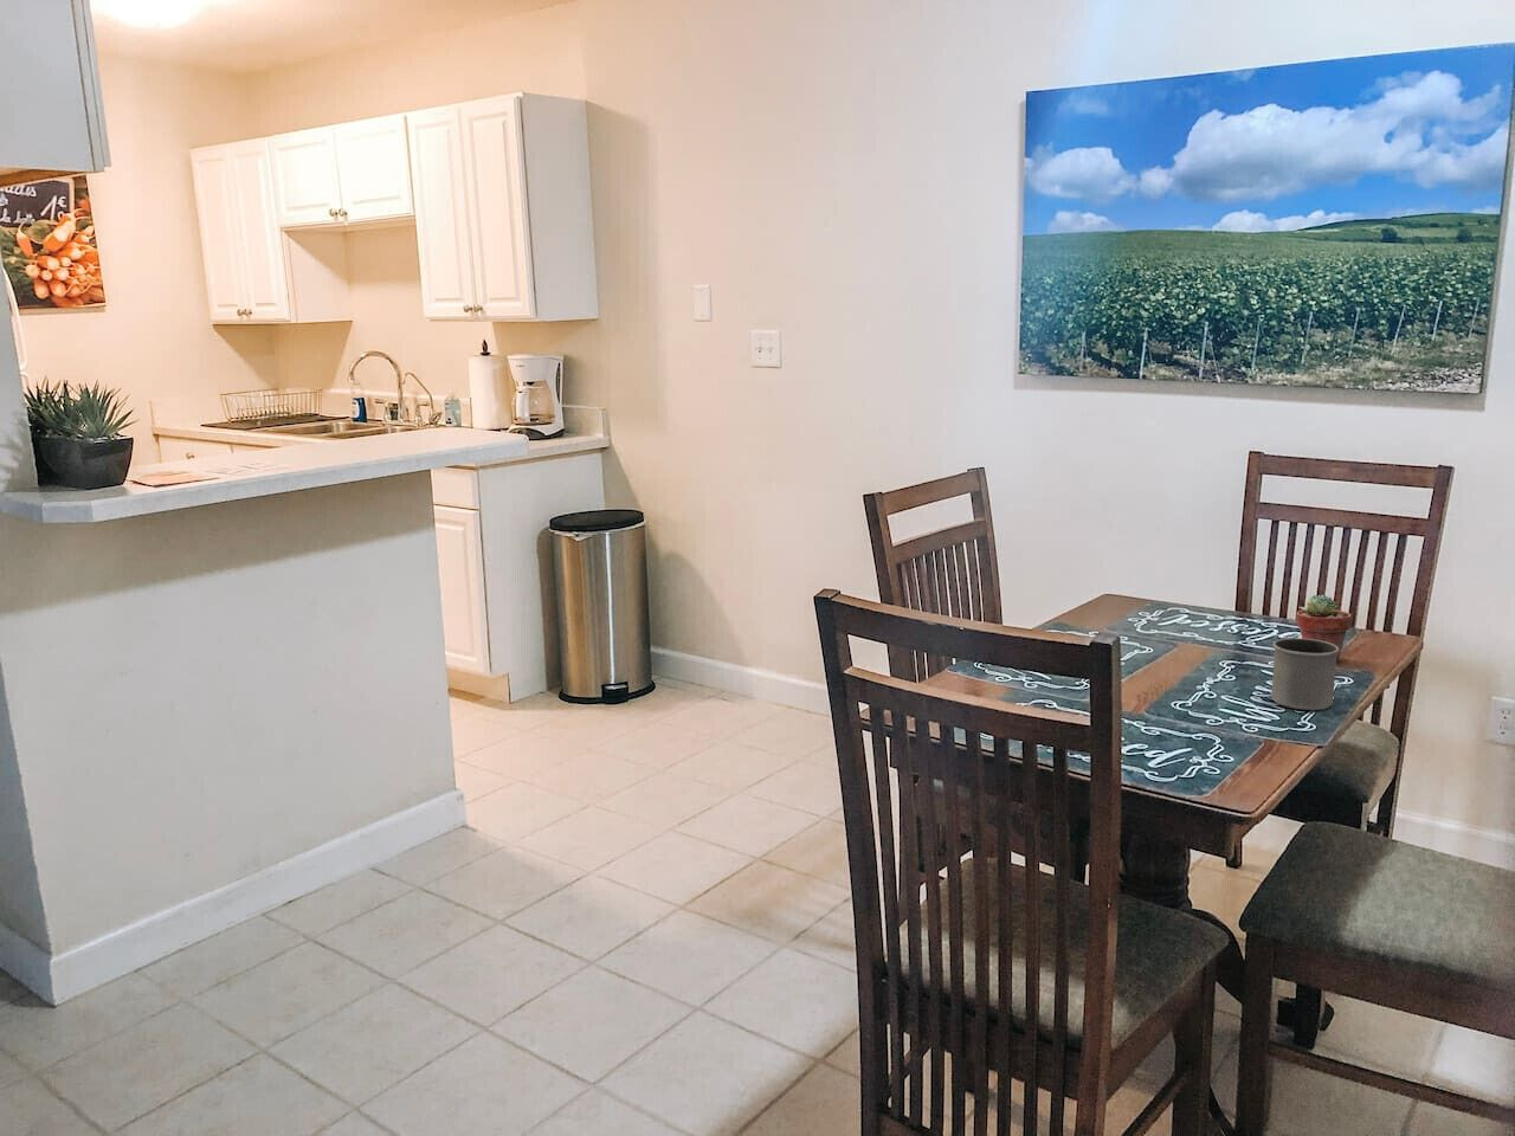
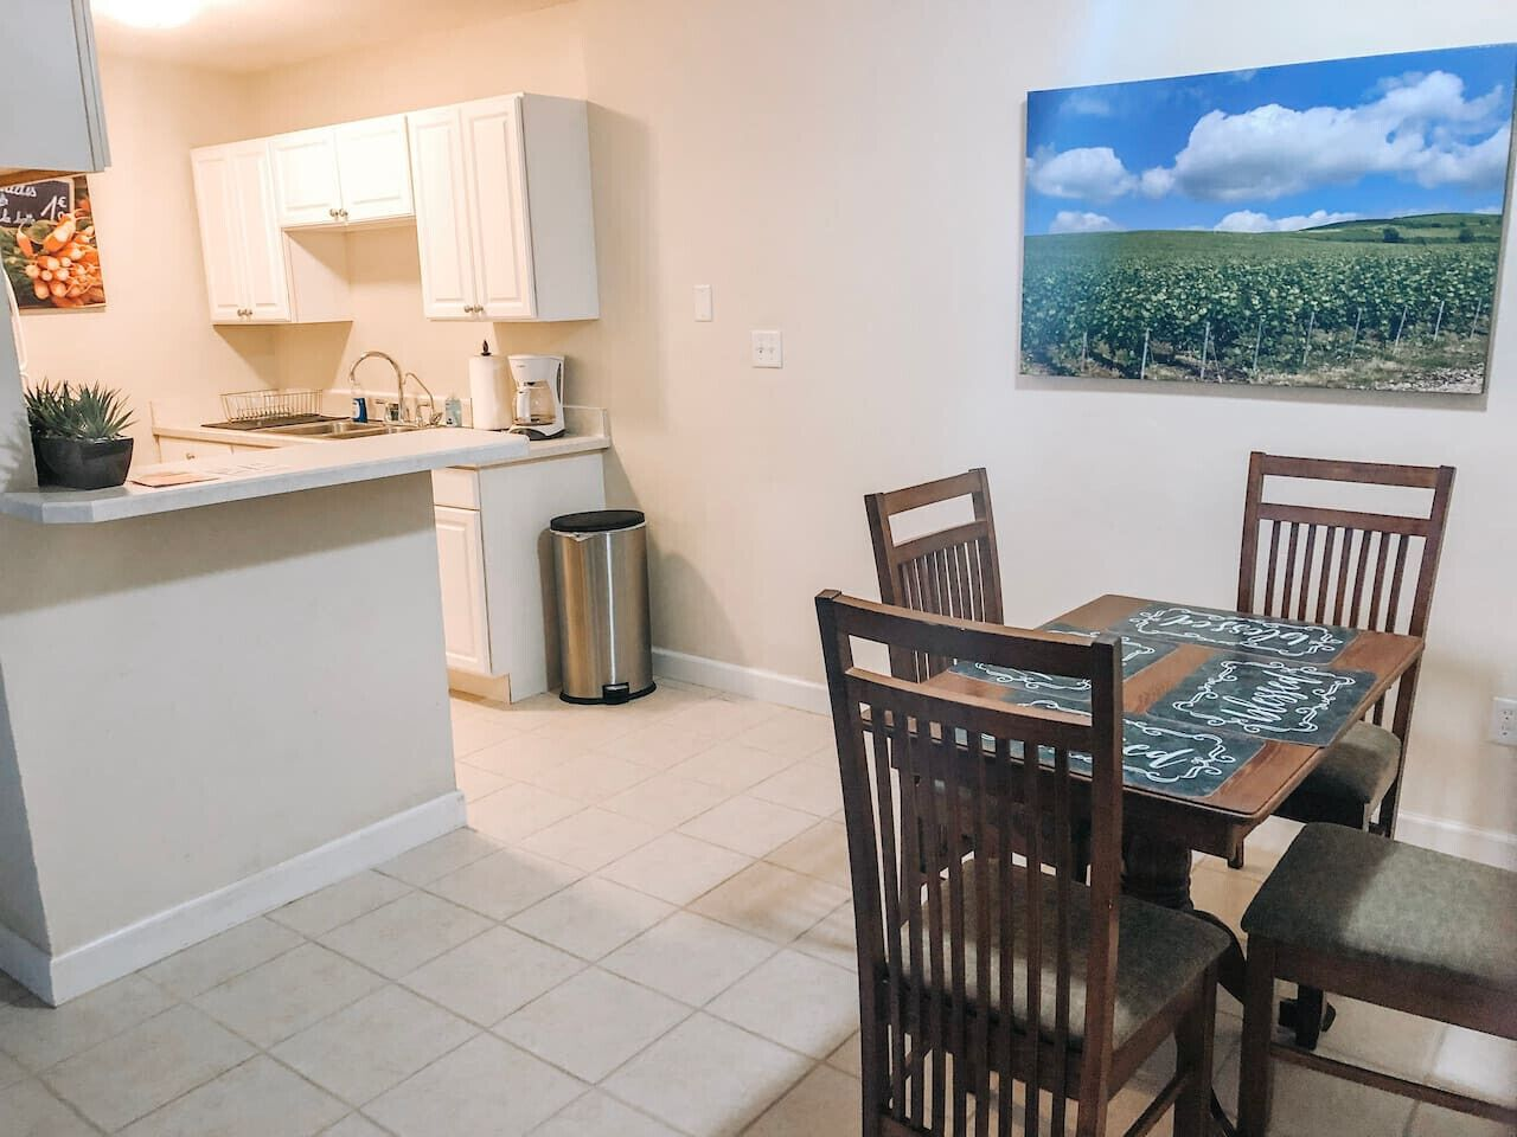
- potted succulent [1294,593,1353,662]
- mug [1270,637,1338,711]
